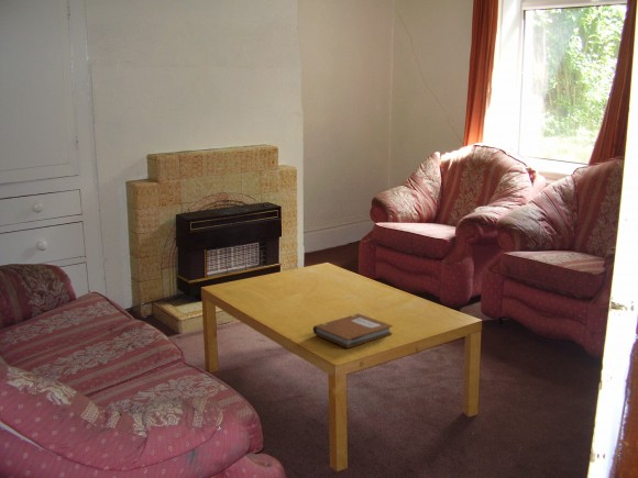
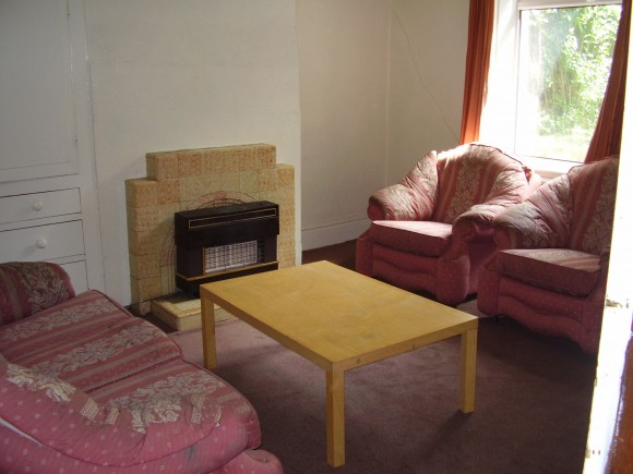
- notebook [312,313,394,349]
